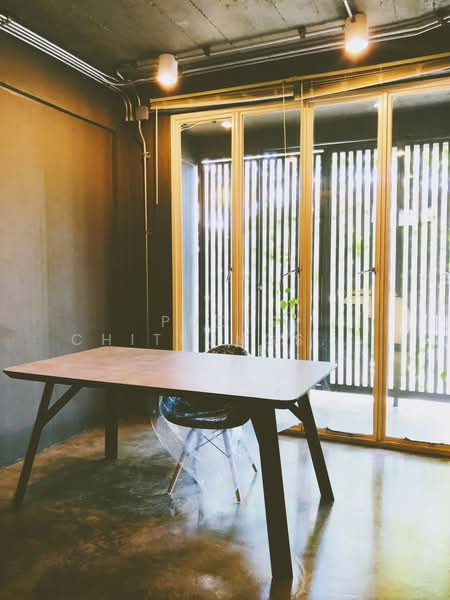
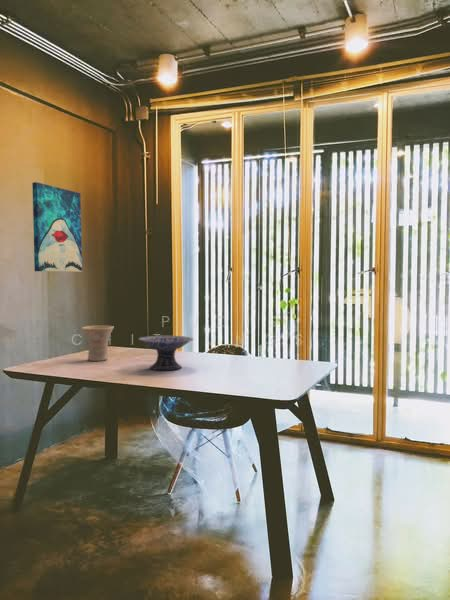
+ wall art [31,181,83,273]
+ decorative bowl [137,335,195,371]
+ vase [81,325,115,362]
